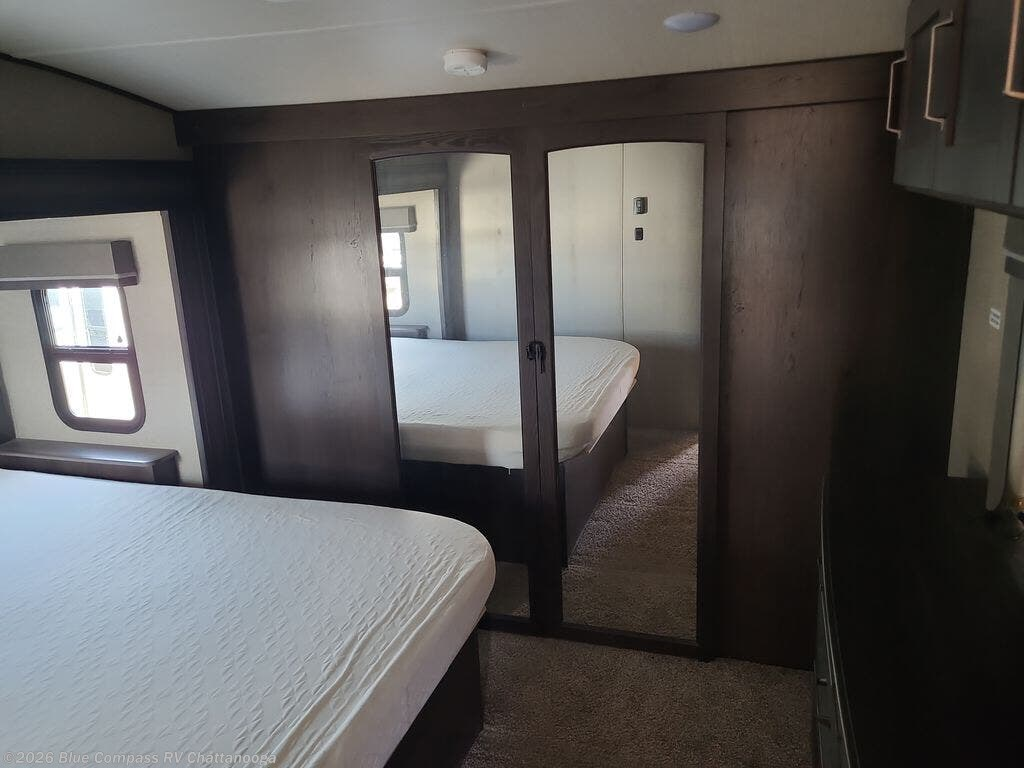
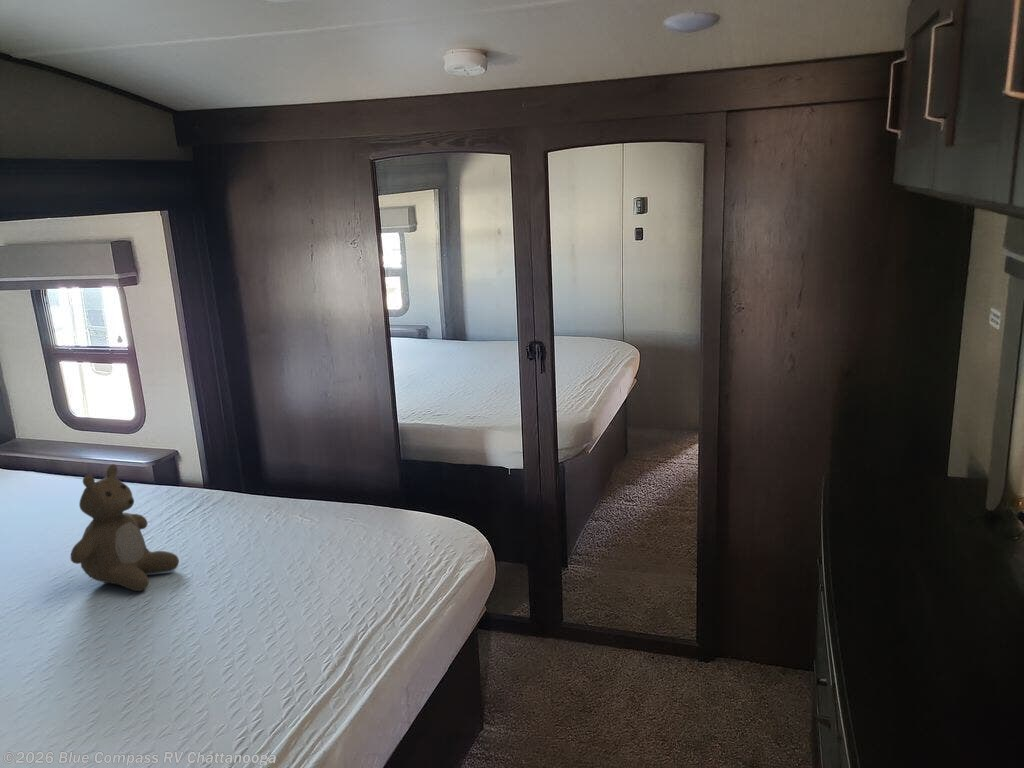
+ teddy bear [70,463,180,592]
